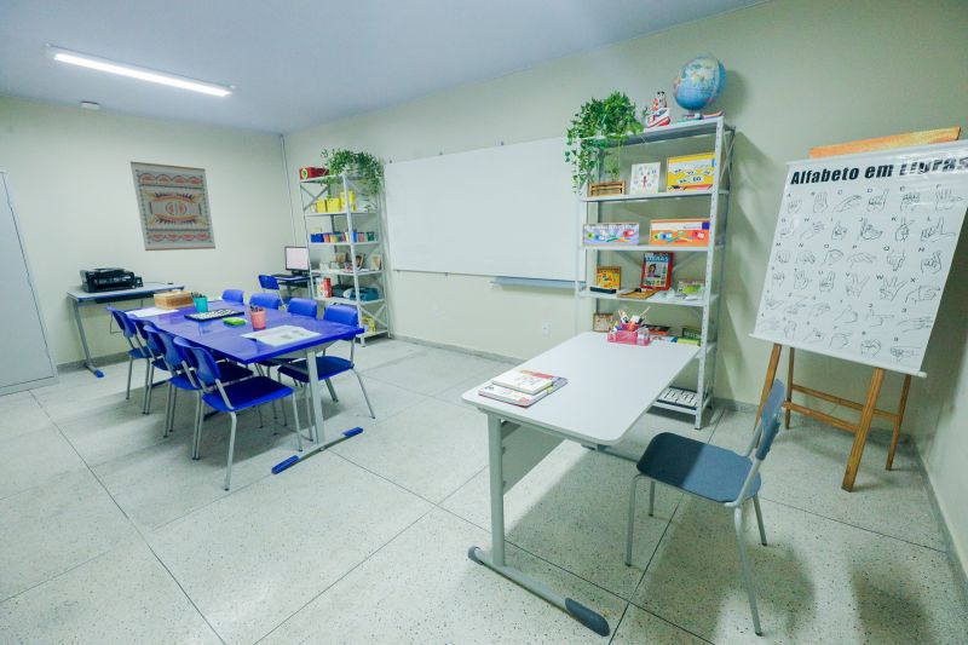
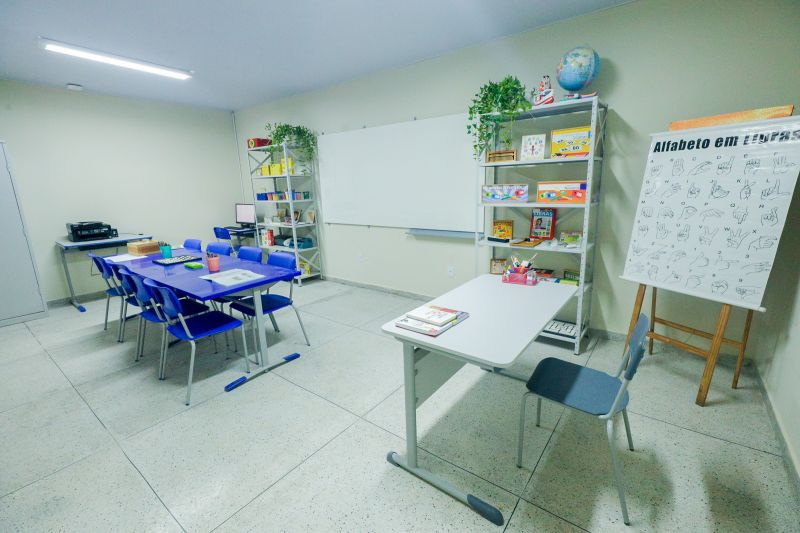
- wall art [129,160,217,252]
